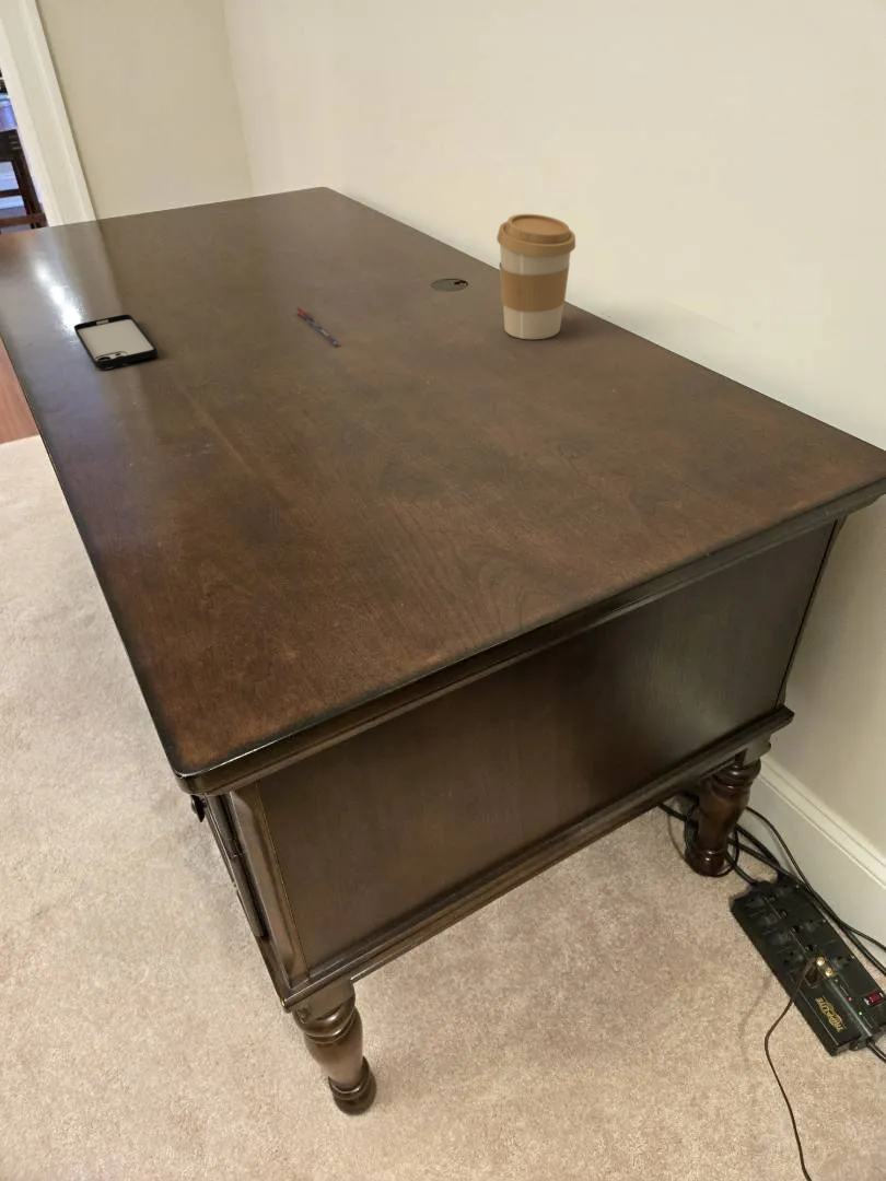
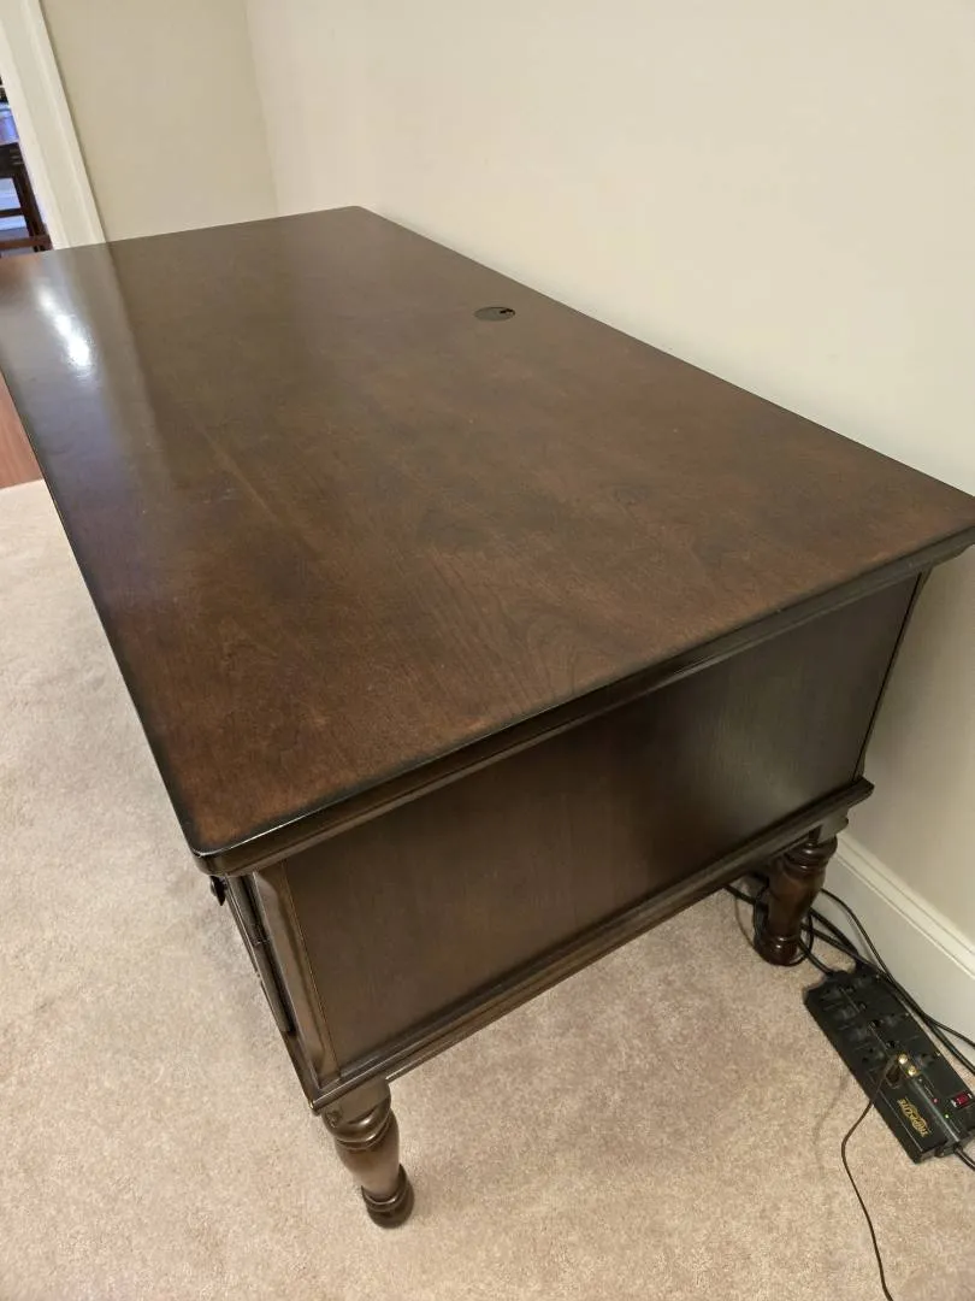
- coffee cup [496,213,576,340]
- pen [295,306,340,347]
- smartphone [73,314,159,370]
